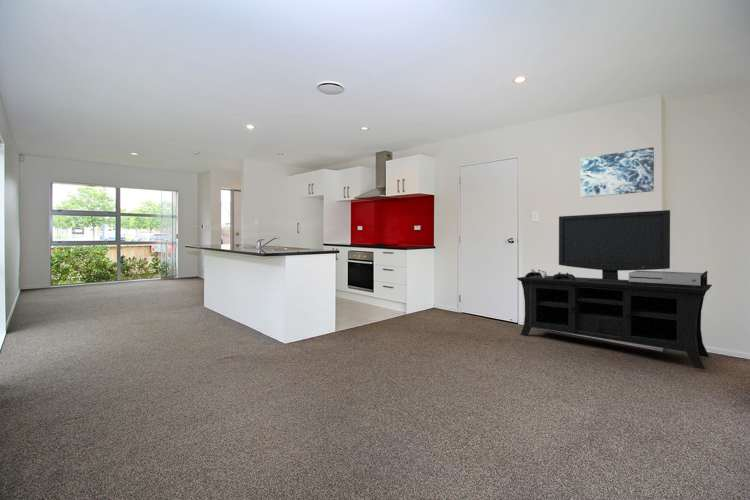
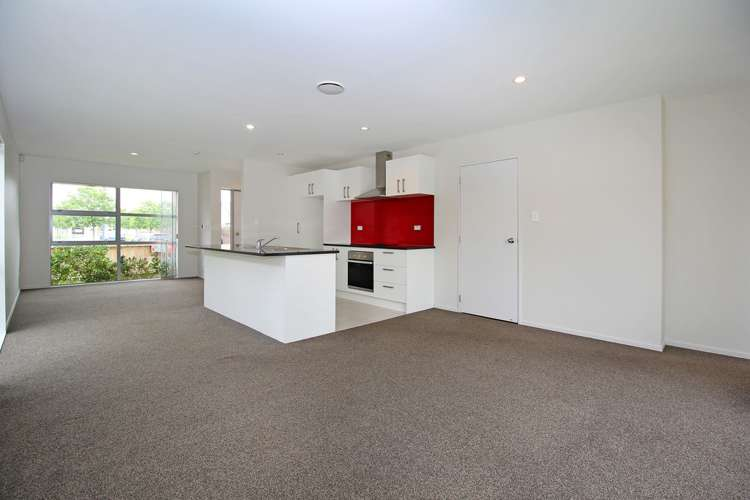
- wall art [579,146,655,198]
- media console [516,209,713,371]
